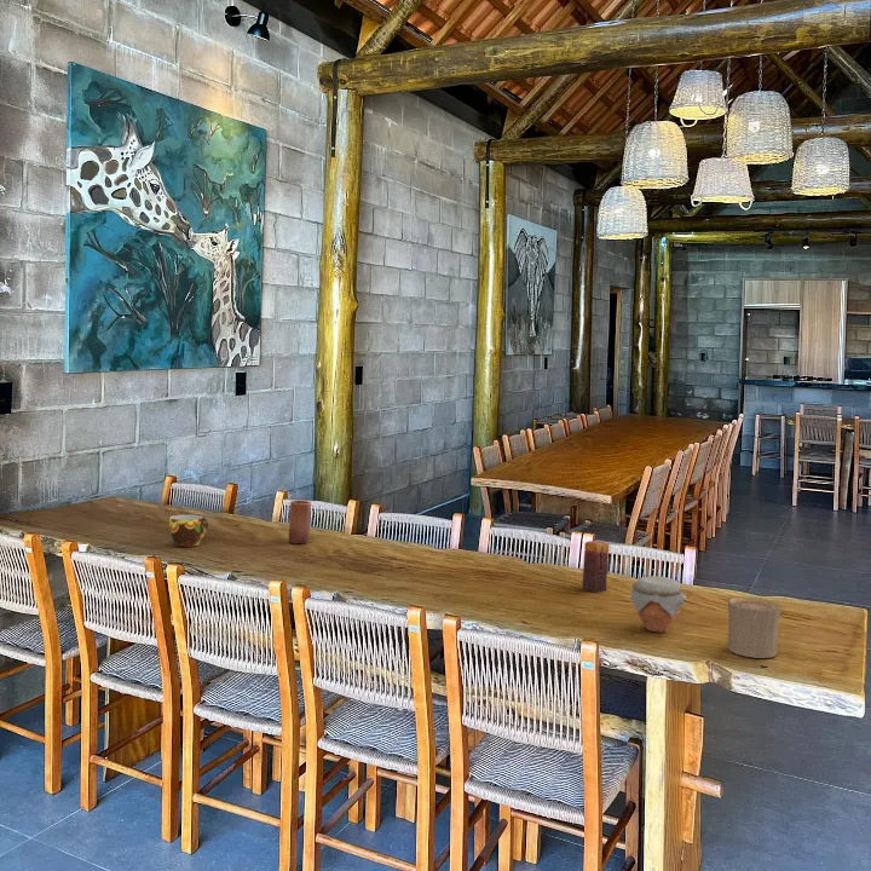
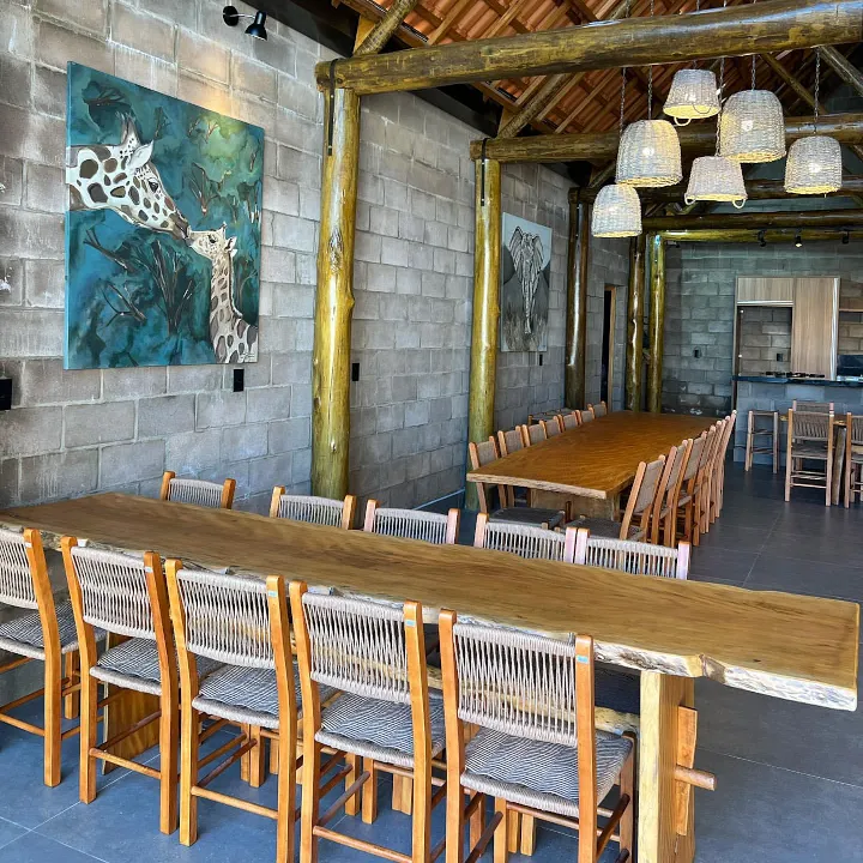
- candle [582,540,611,594]
- cup [726,595,783,659]
- cup [167,513,209,548]
- jar [629,575,687,634]
- candle [288,500,312,546]
